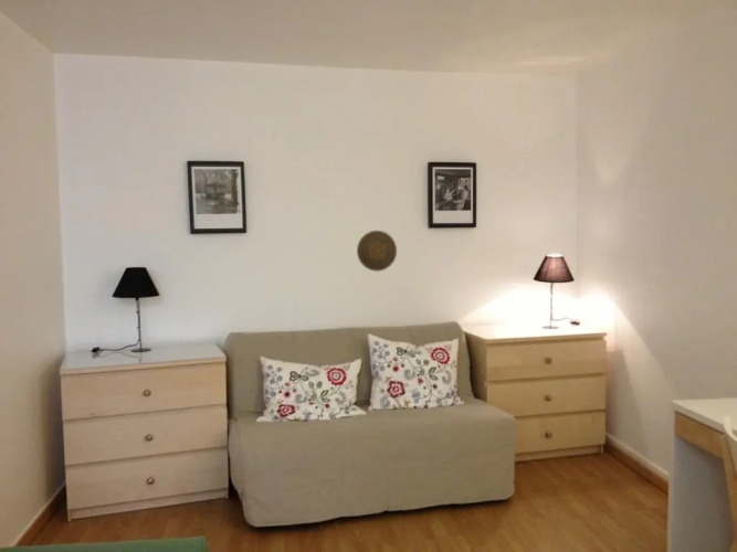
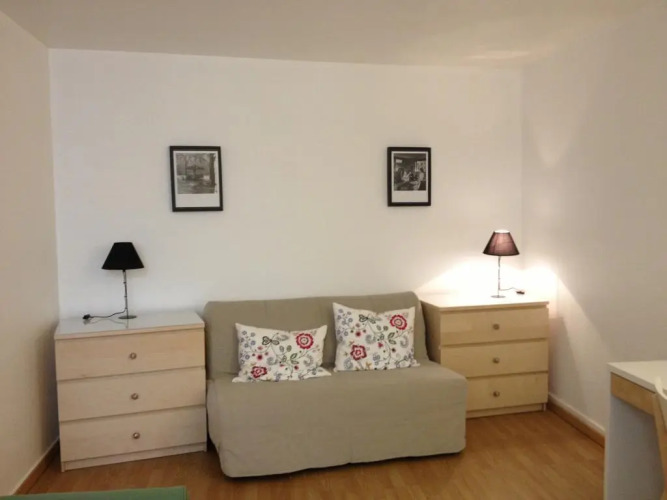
- decorative plate [356,230,398,273]
